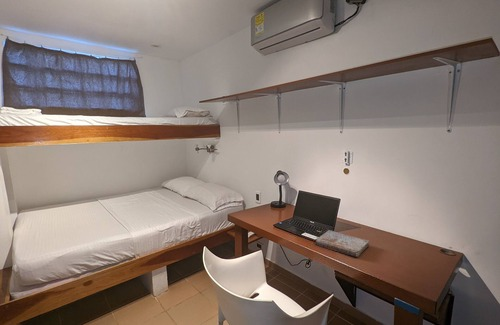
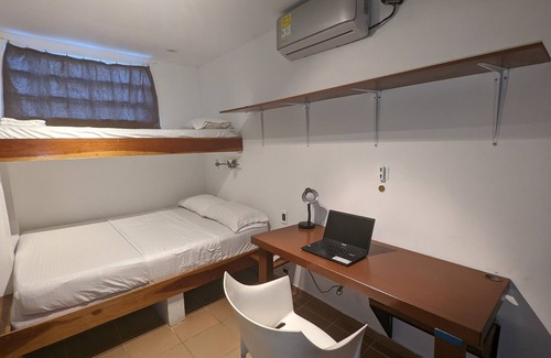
- book [315,229,370,258]
